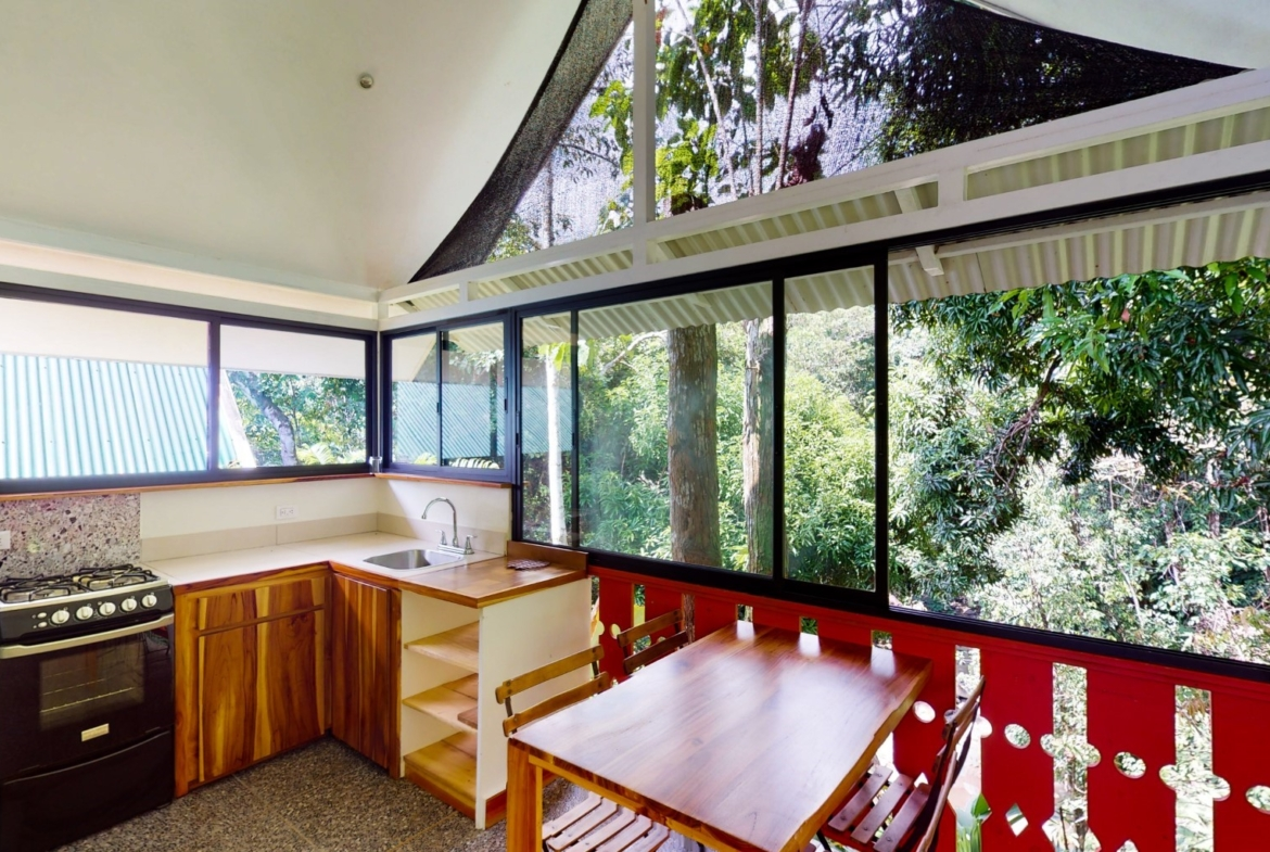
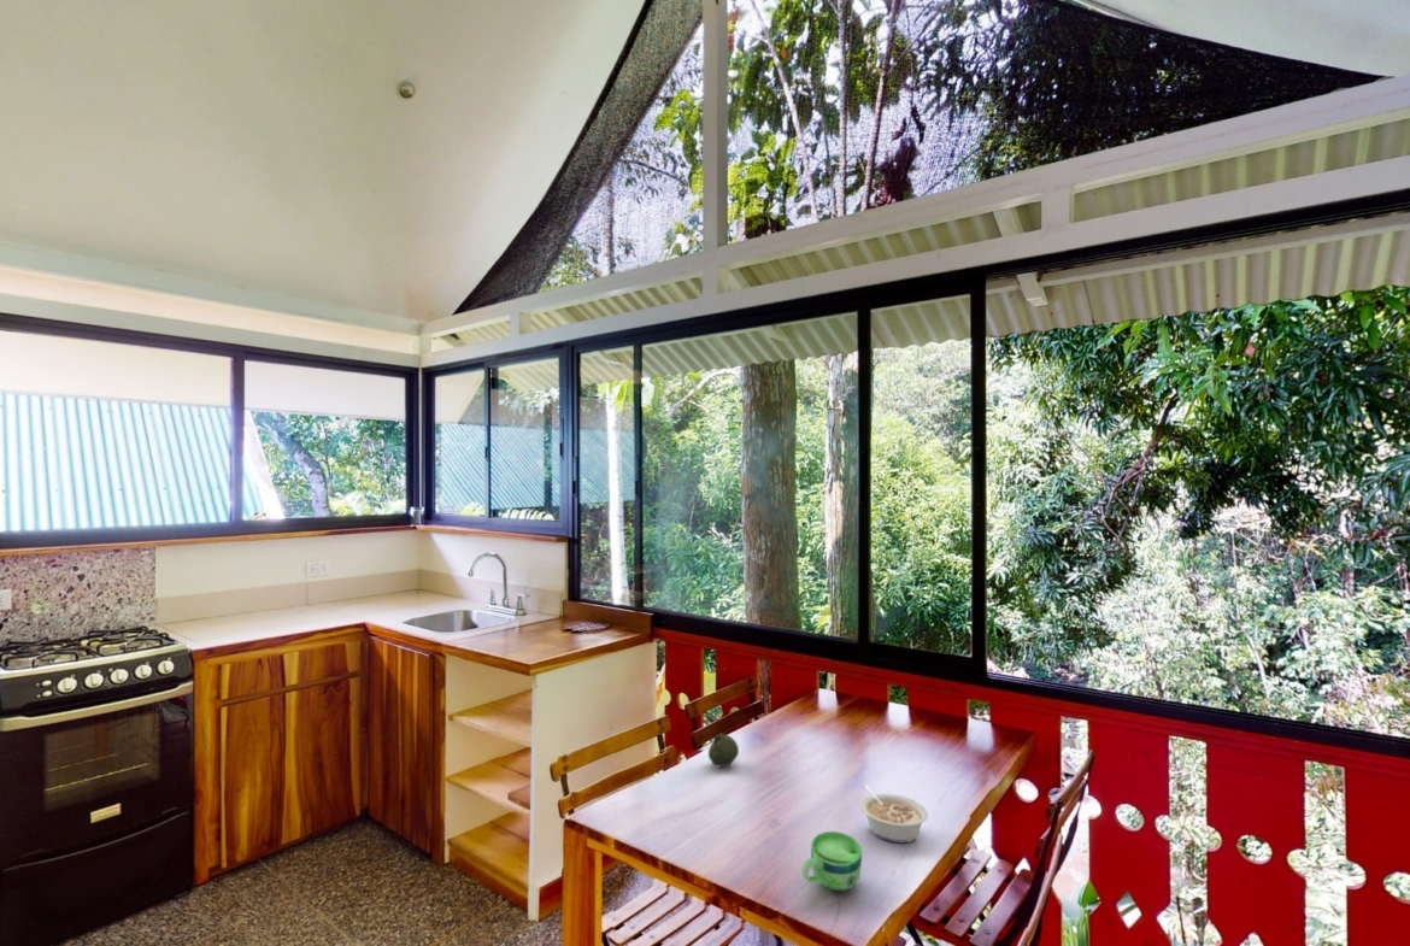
+ fruit [707,733,740,768]
+ legume [859,783,929,845]
+ cup [801,830,863,892]
